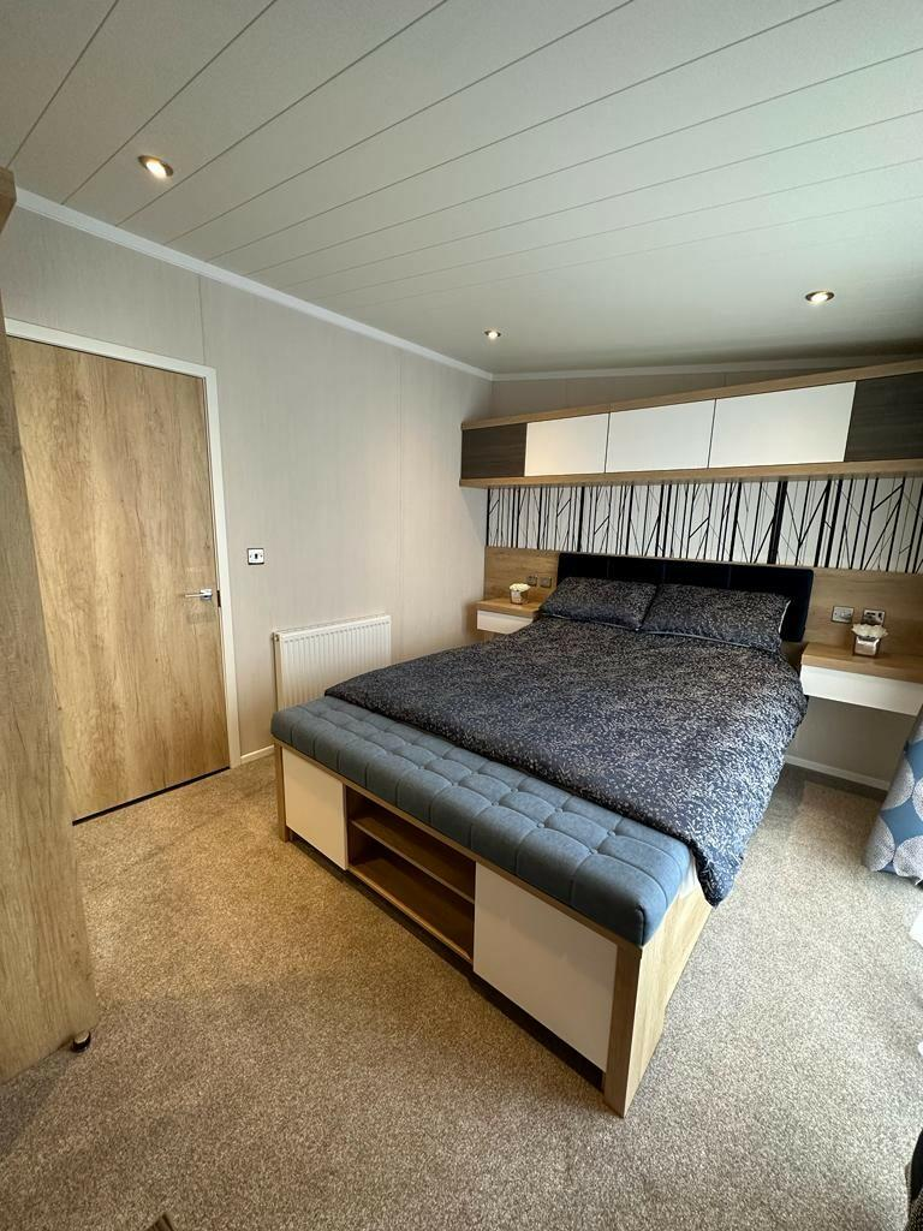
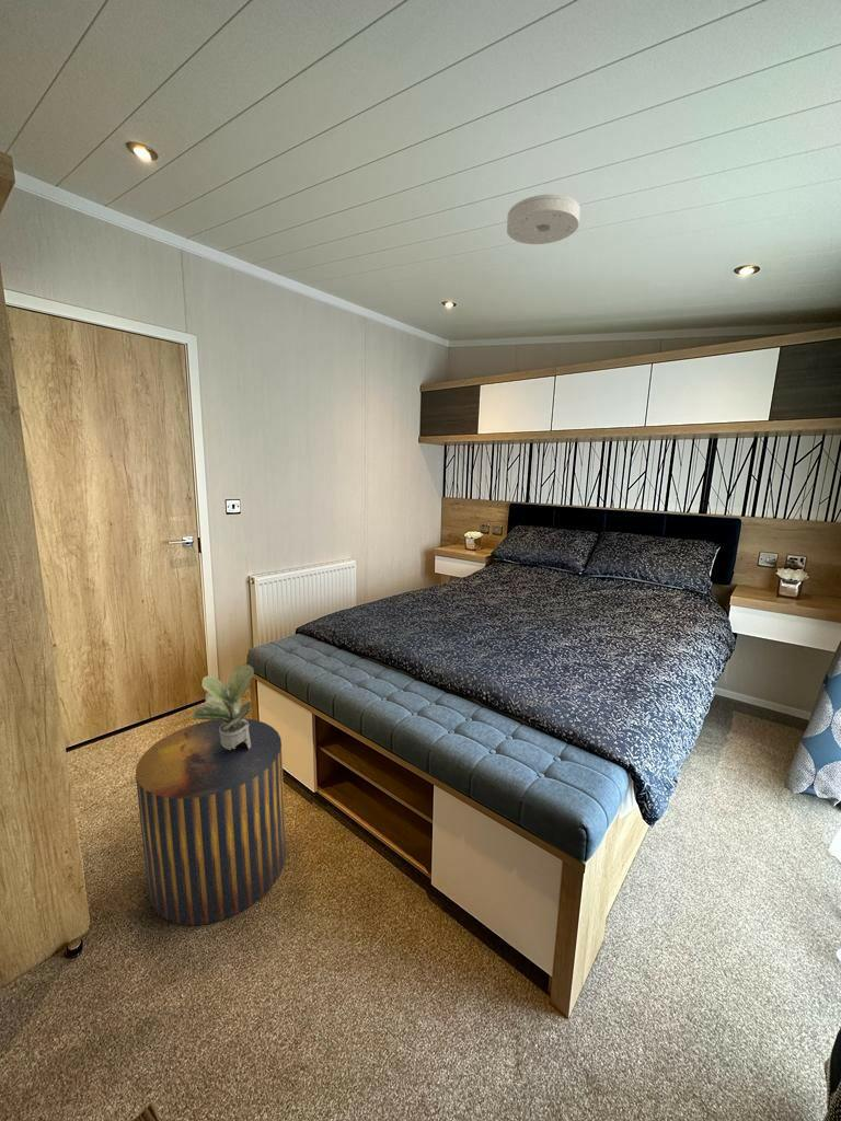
+ stool [135,717,287,927]
+ smoke detector [506,193,581,245]
+ potted plant [192,663,255,750]
